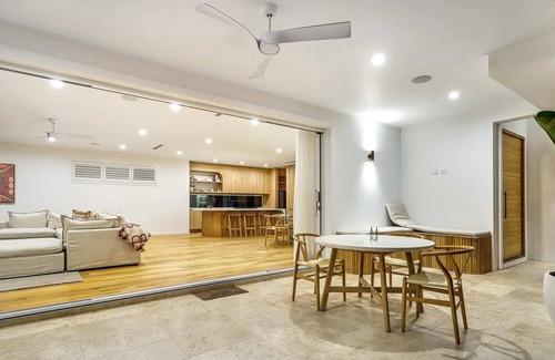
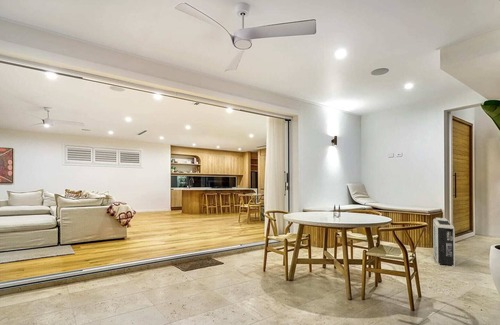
+ air purifier [432,217,456,267]
